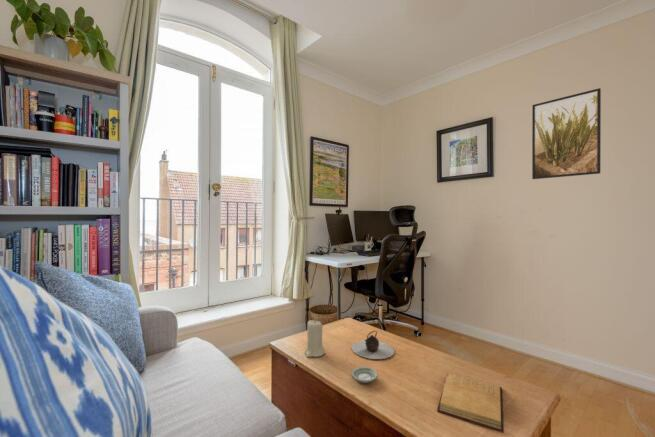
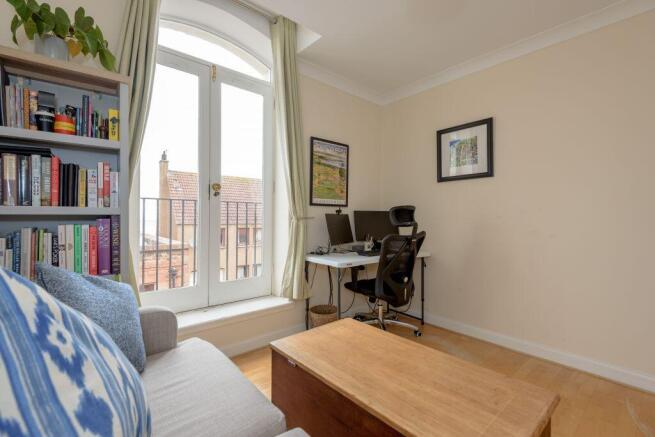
- saucer [351,366,378,384]
- candle [303,319,326,358]
- teapot [350,330,395,360]
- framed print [531,87,602,180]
- book [436,372,505,434]
